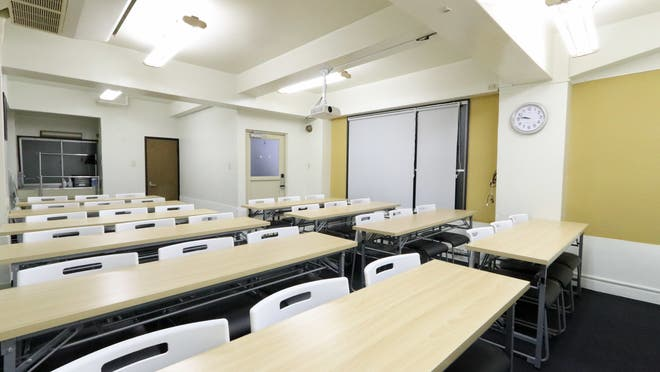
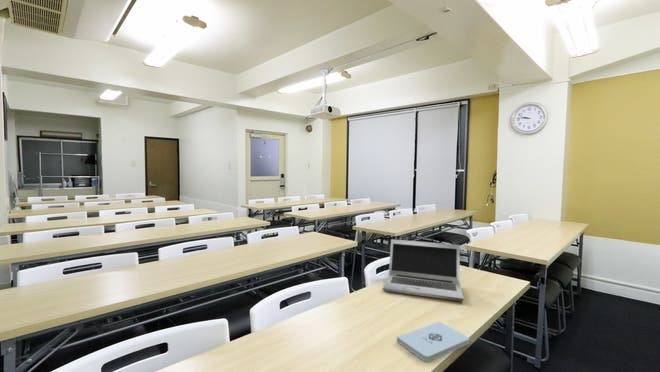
+ laptop [382,238,465,302]
+ notepad [396,321,470,363]
